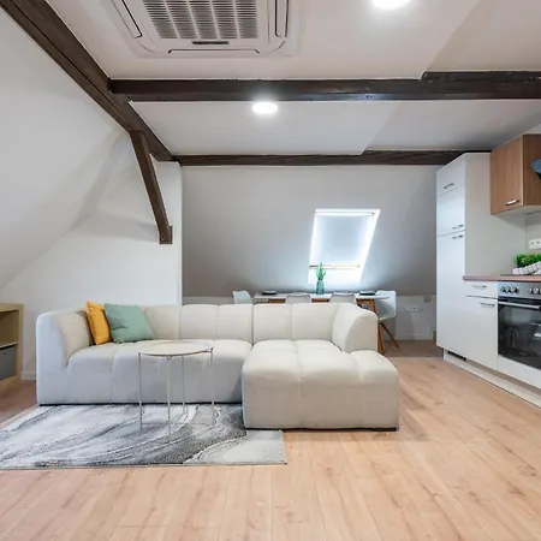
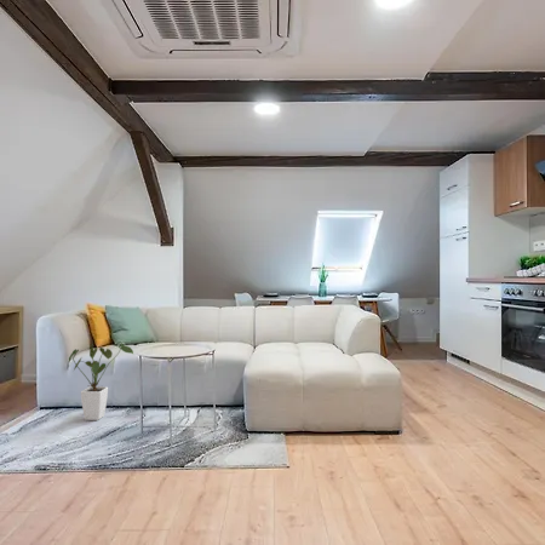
+ house plant [68,343,134,421]
